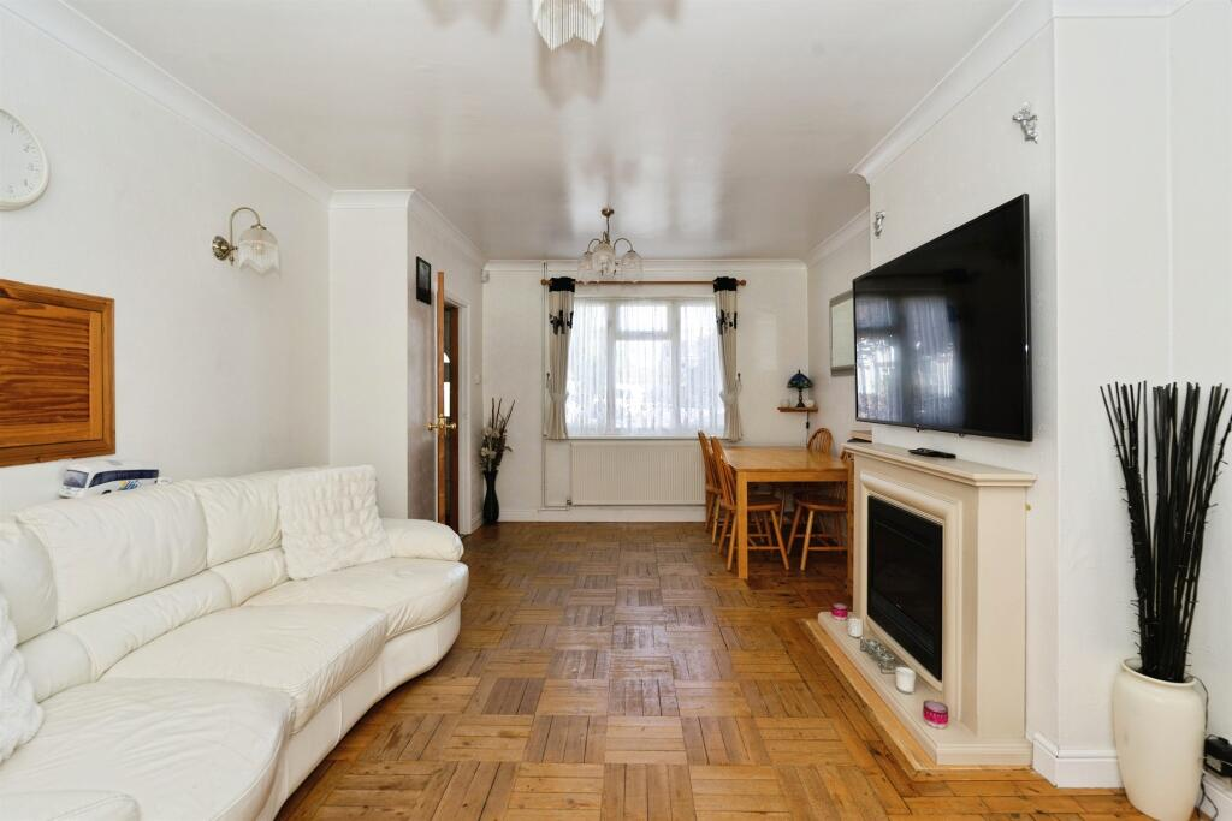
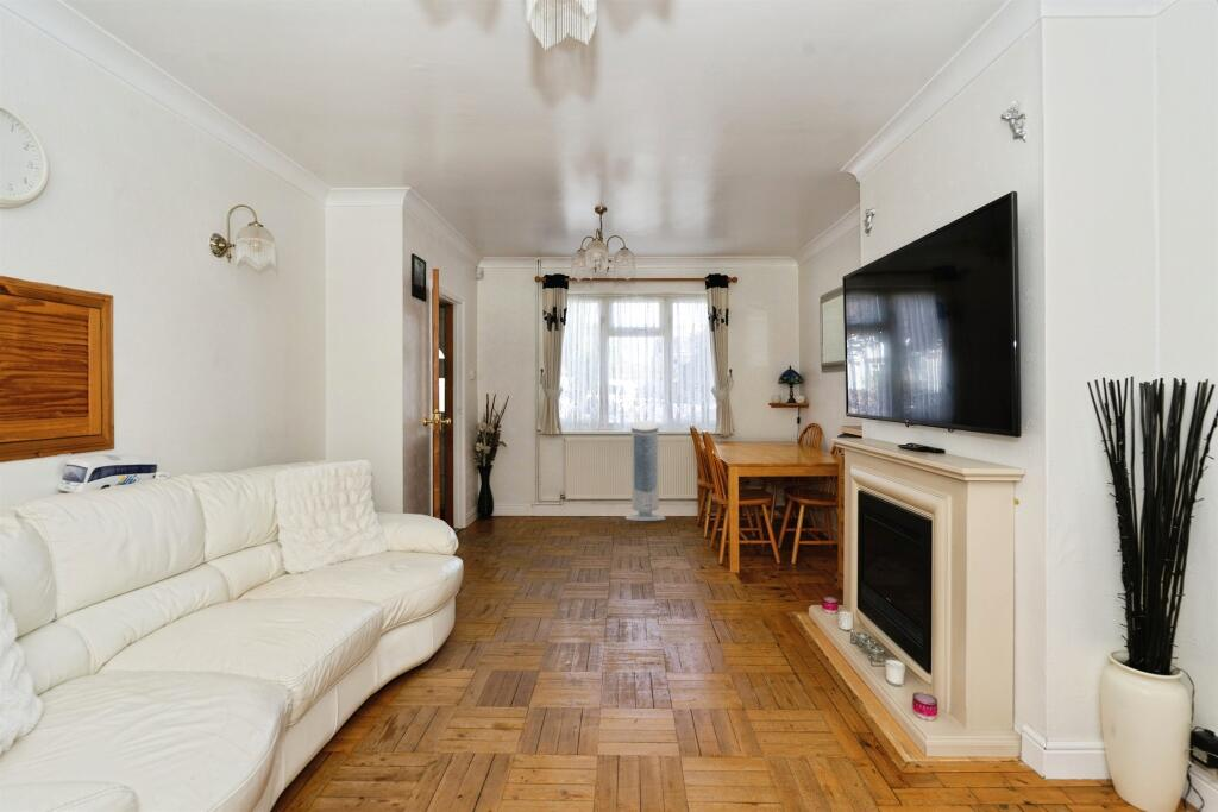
+ air purifier [624,420,666,522]
